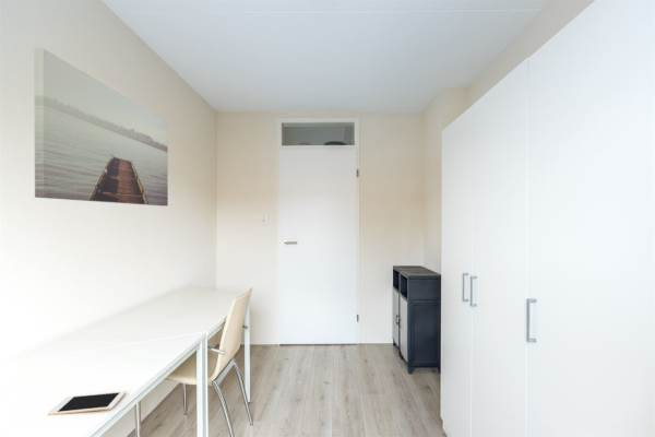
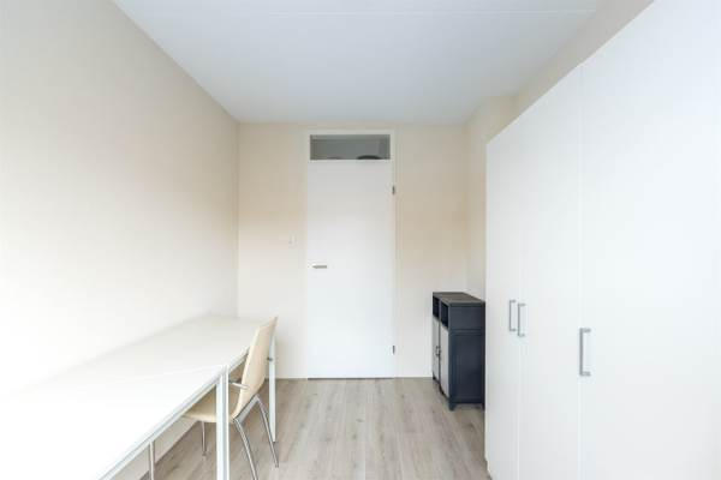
- cell phone [47,390,127,416]
- wall art [33,47,169,206]
